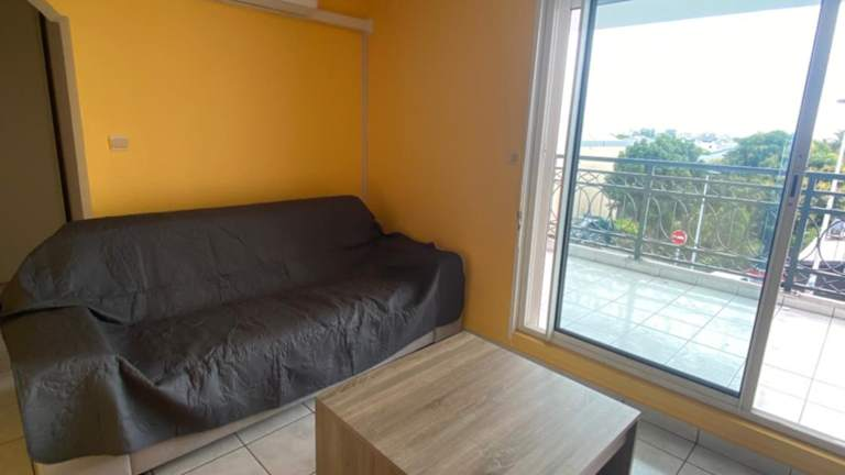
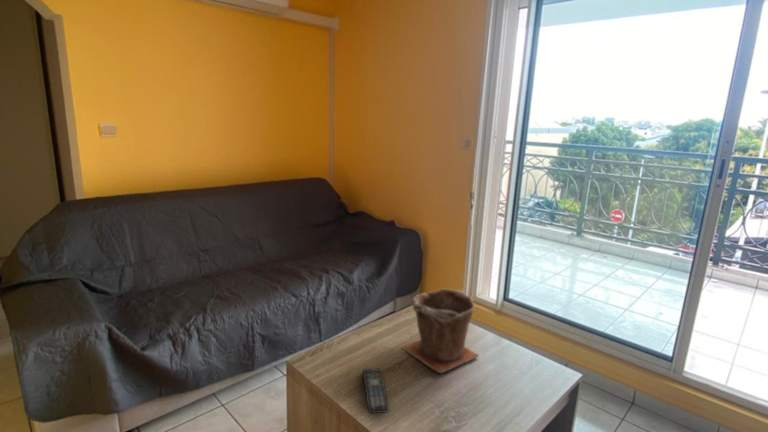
+ plant pot [401,288,479,375]
+ remote control [362,367,390,414]
